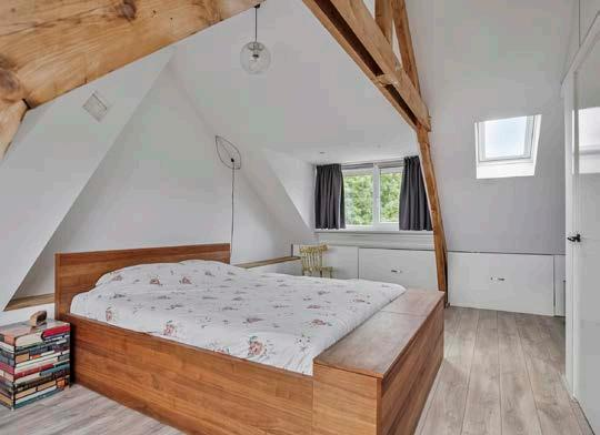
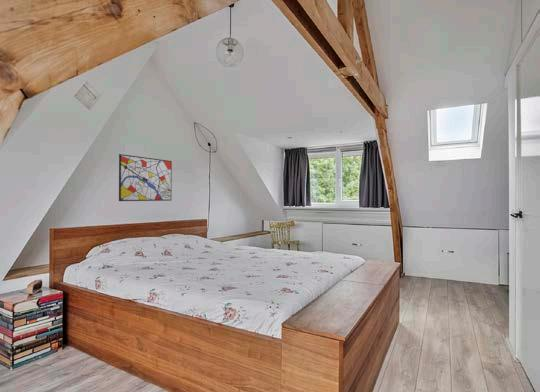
+ wall art [118,153,173,202]
